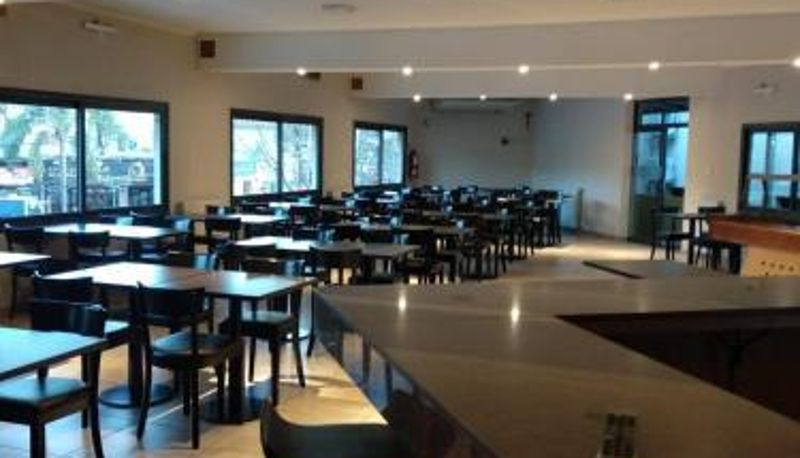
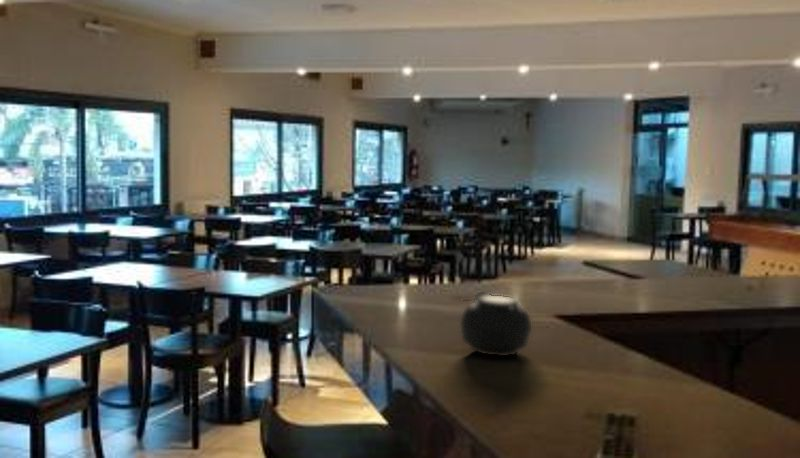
+ teapot [455,291,533,357]
